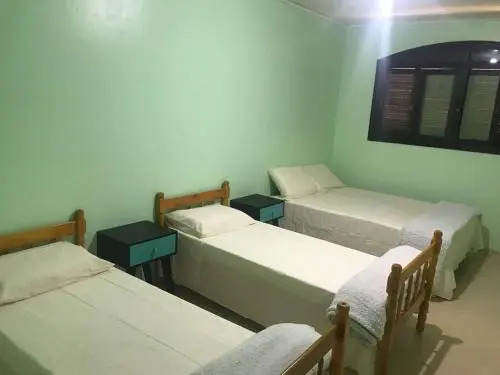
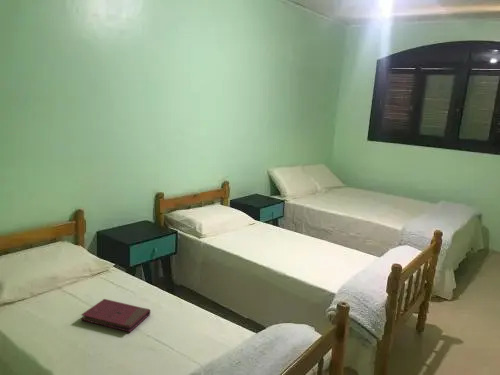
+ book [80,298,151,333]
